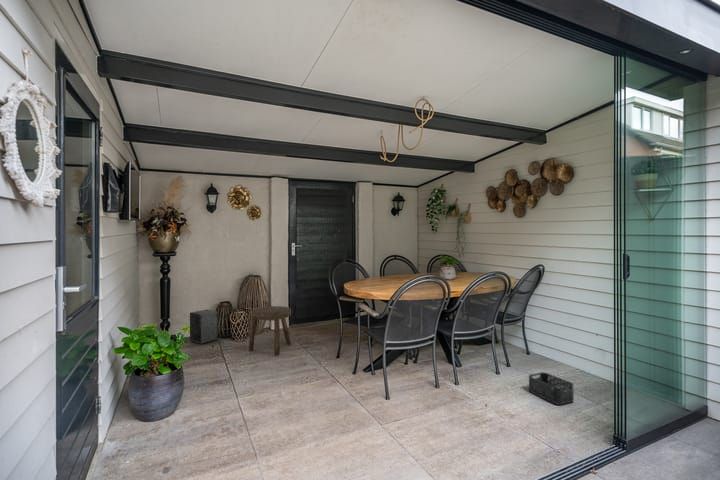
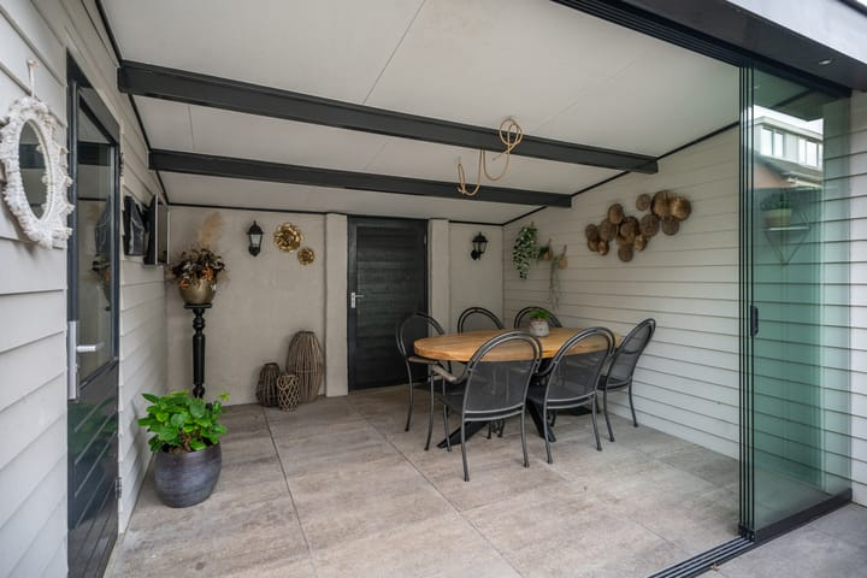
- speaker [189,308,219,345]
- stool [247,305,292,356]
- storage bin [528,371,575,406]
